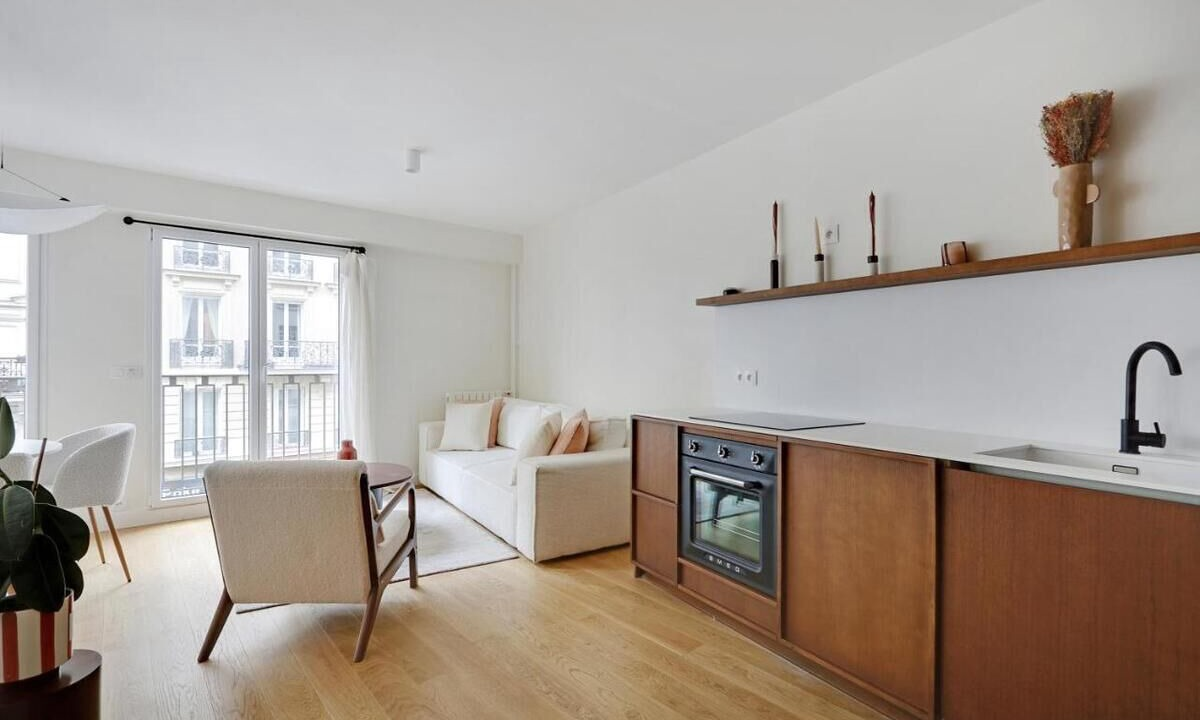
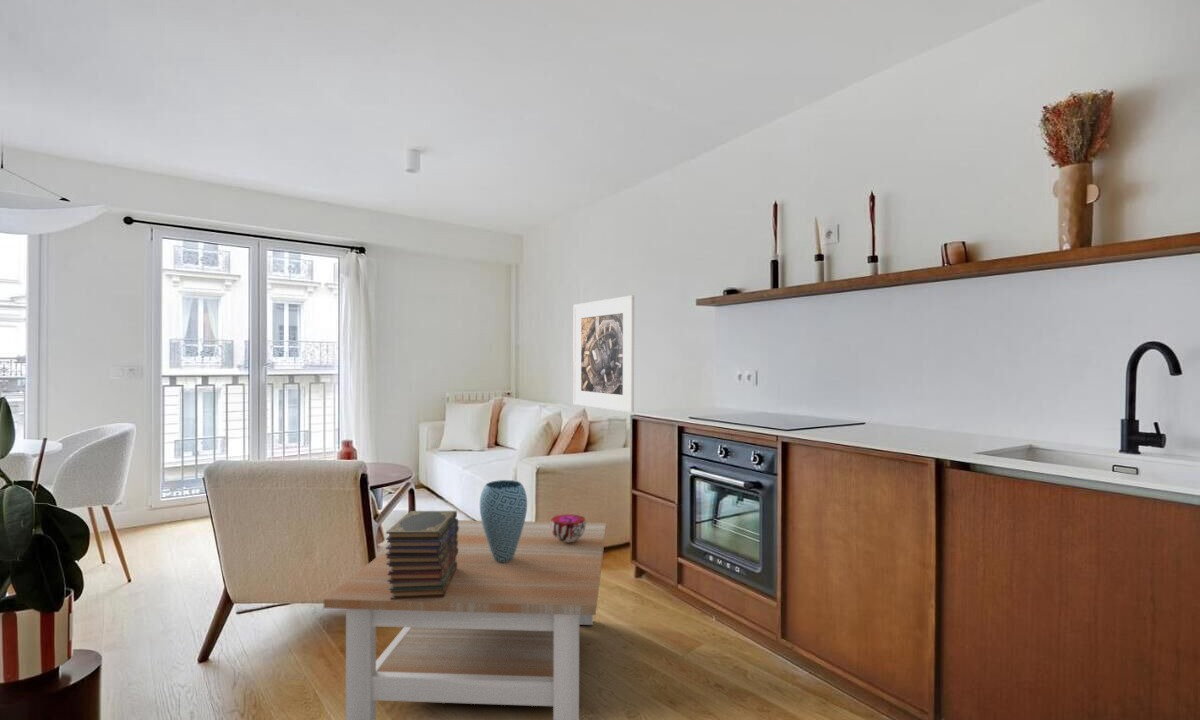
+ decorative bowl [550,513,587,542]
+ coffee table [323,519,607,720]
+ vase [479,479,528,562]
+ book stack [385,510,459,600]
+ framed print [572,294,635,414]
